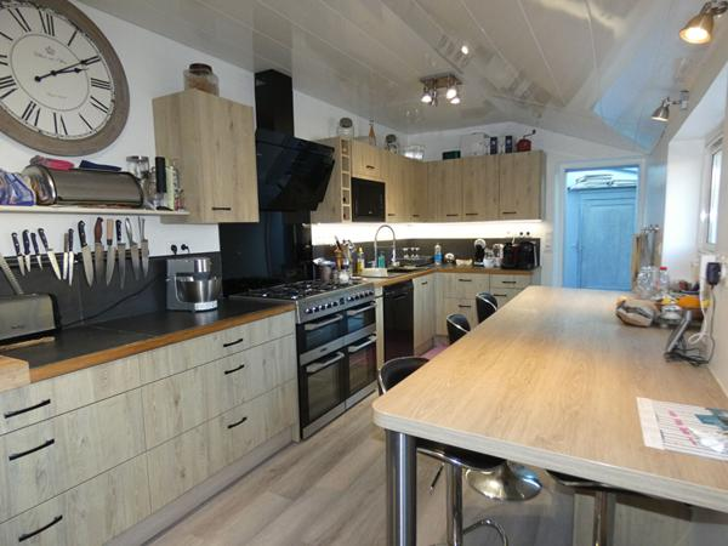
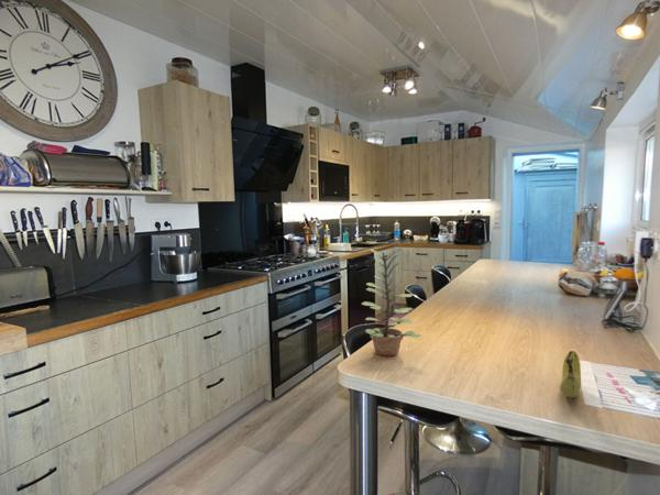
+ fruit [559,350,582,399]
+ plant [361,248,422,358]
